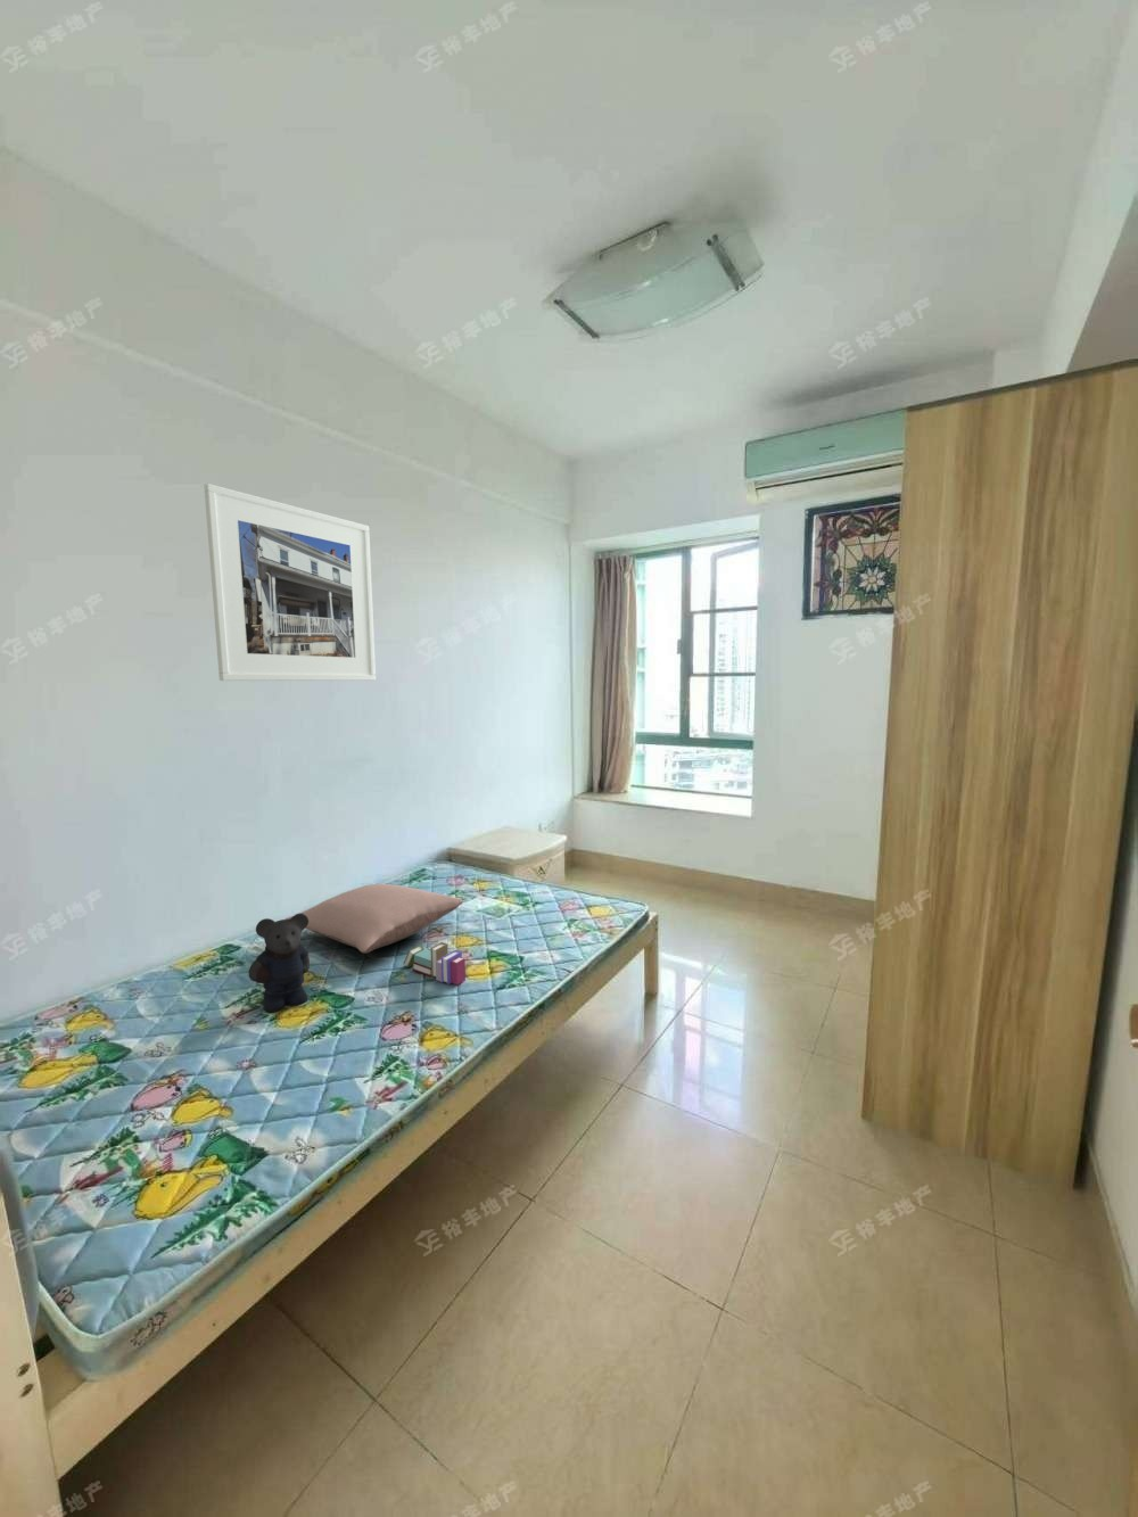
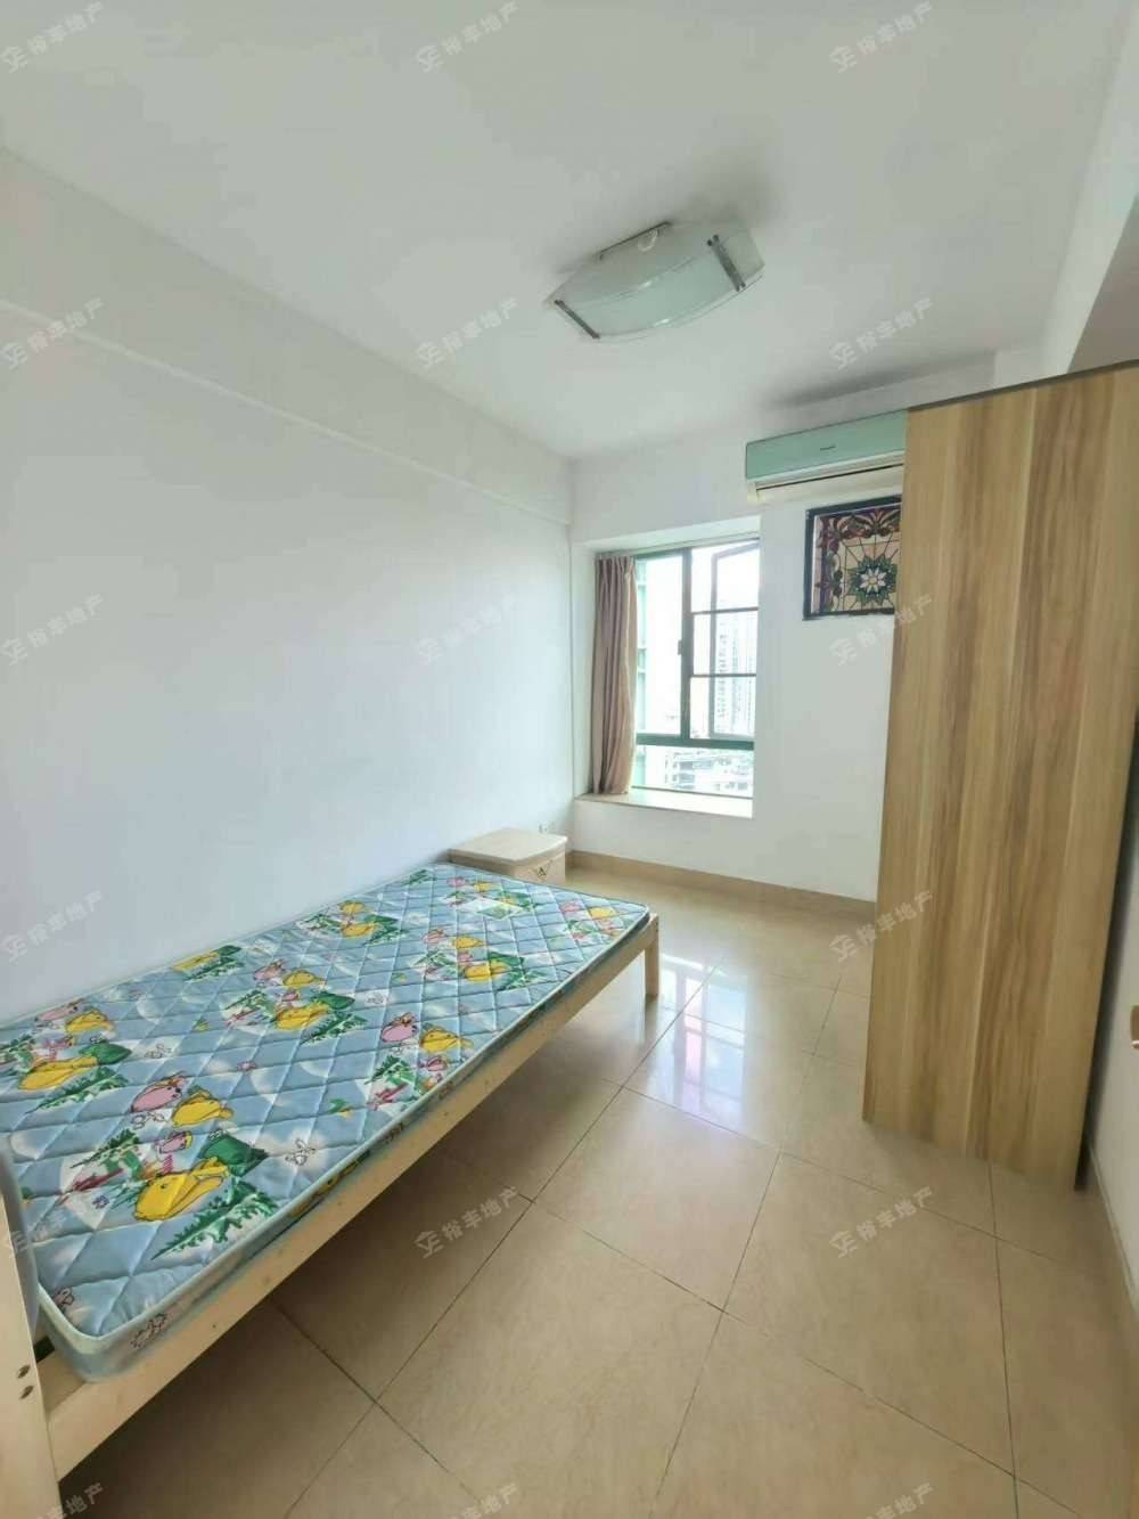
- pillow [284,883,464,954]
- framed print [202,483,377,681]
- bear [249,912,311,1013]
- book [402,941,466,985]
